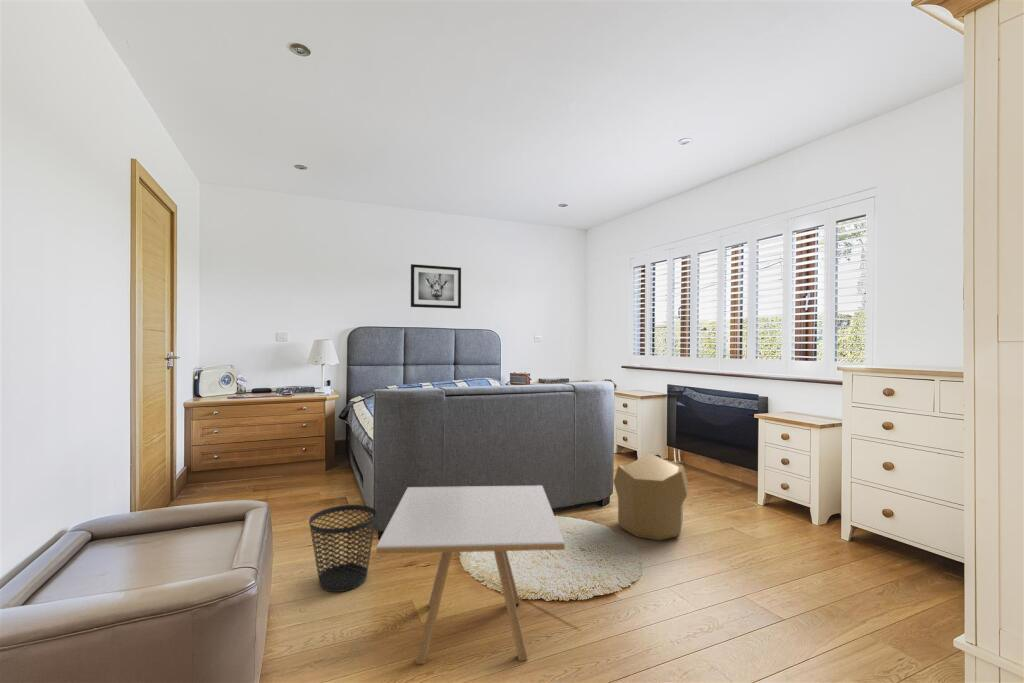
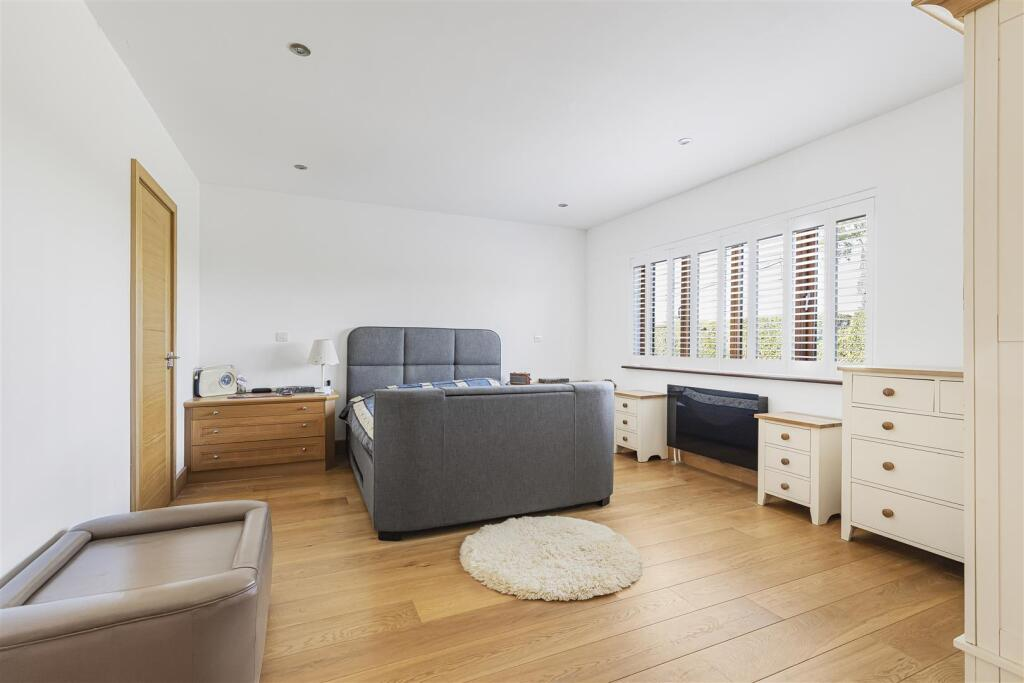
- wall art [410,263,462,310]
- pouf [612,452,689,542]
- wastebasket [308,504,378,593]
- side table [376,484,566,665]
